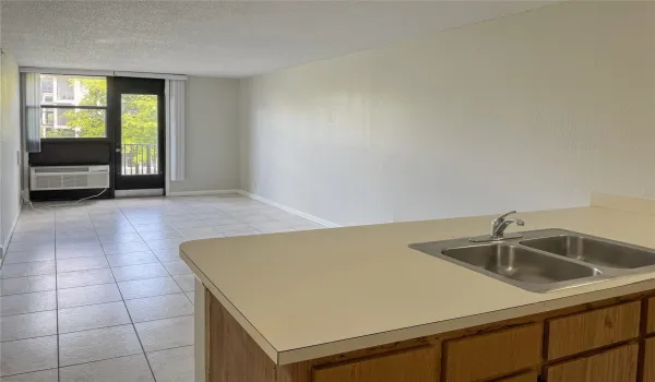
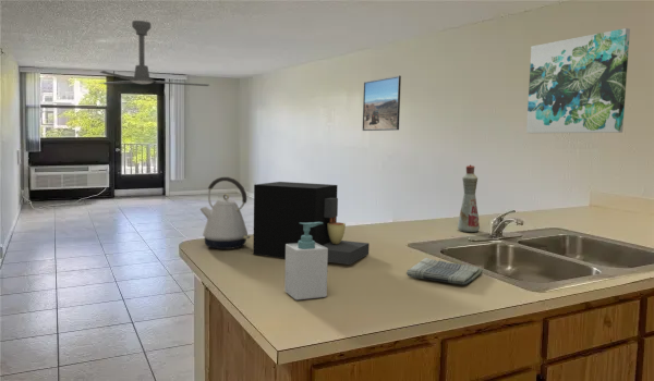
+ wall art [525,27,631,134]
+ kettle [199,176,251,250]
+ dish towel [405,257,484,285]
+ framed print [362,75,402,132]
+ bottle [457,164,481,233]
+ soap bottle [283,222,328,300]
+ coffee maker [252,181,371,266]
+ ceiling fan [98,20,210,87]
